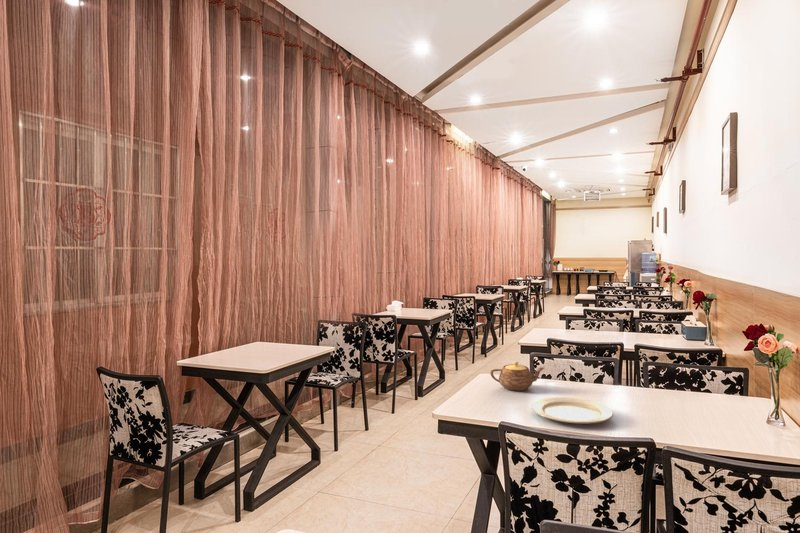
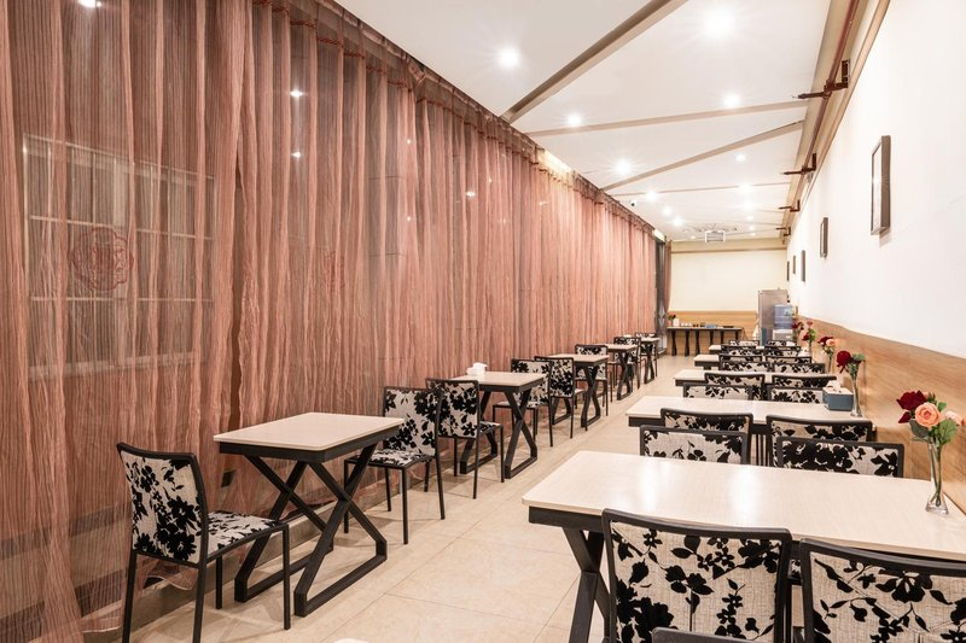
- teapot [489,361,545,392]
- chinaware [531,396,614,425]
